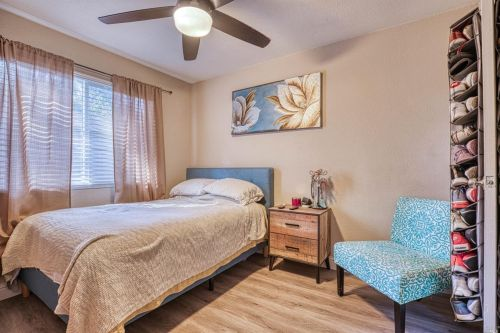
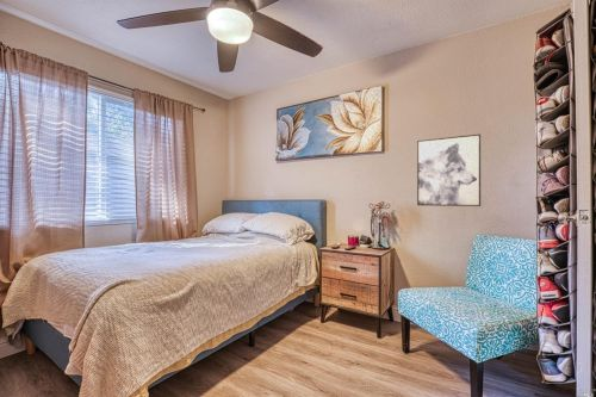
+ wall art [416,134,482,207]
